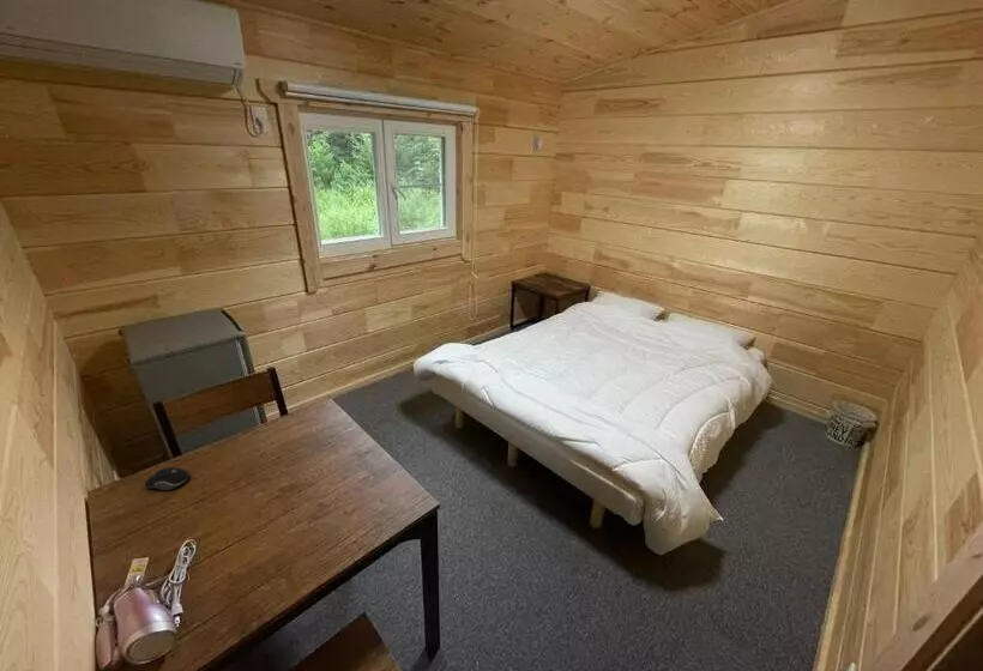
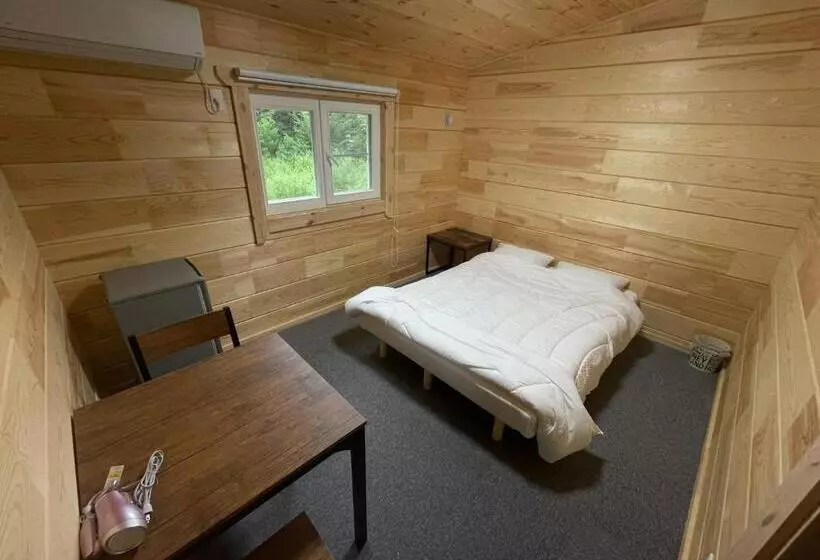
- computer mouse [144,466,191,491]
